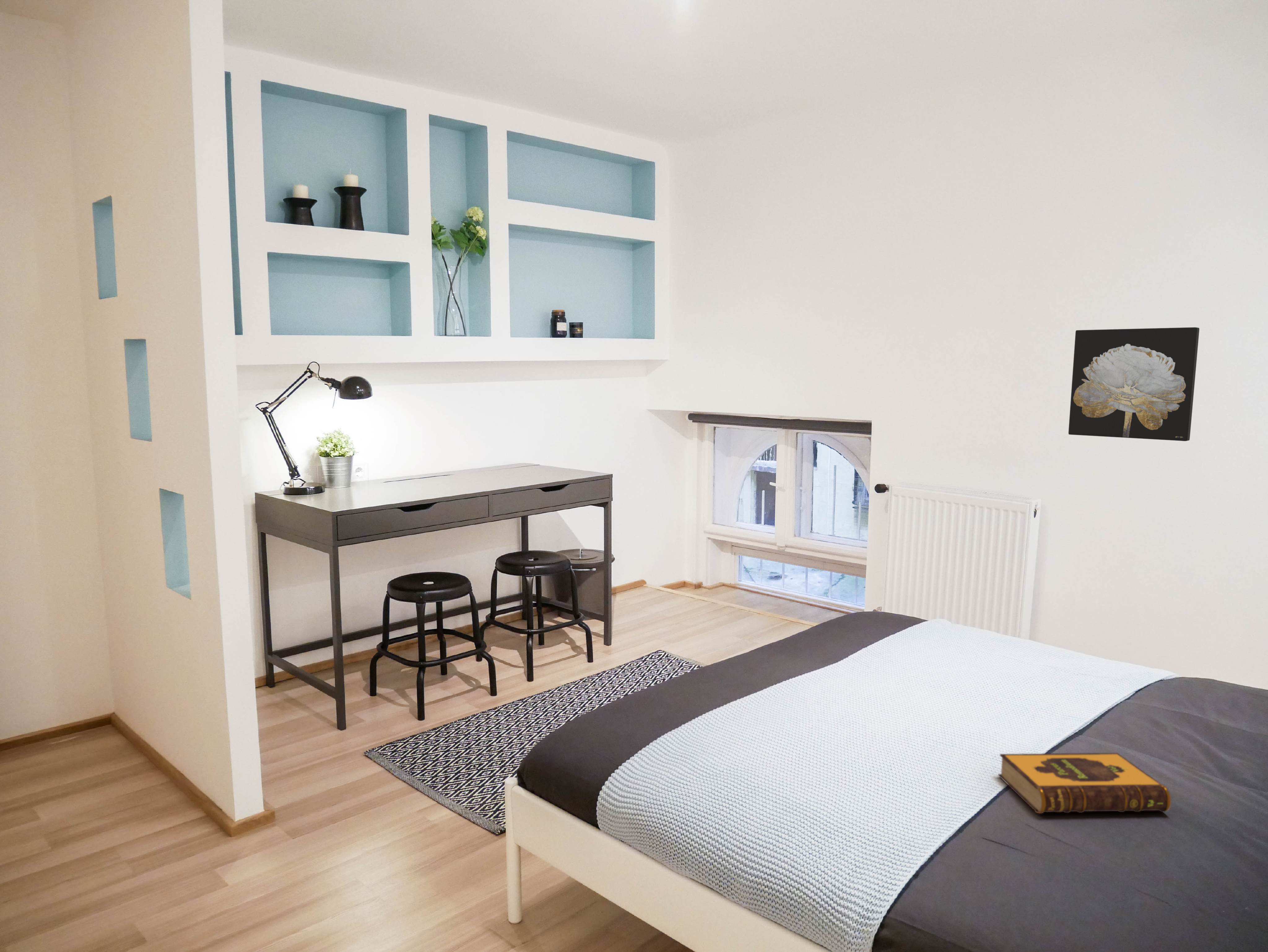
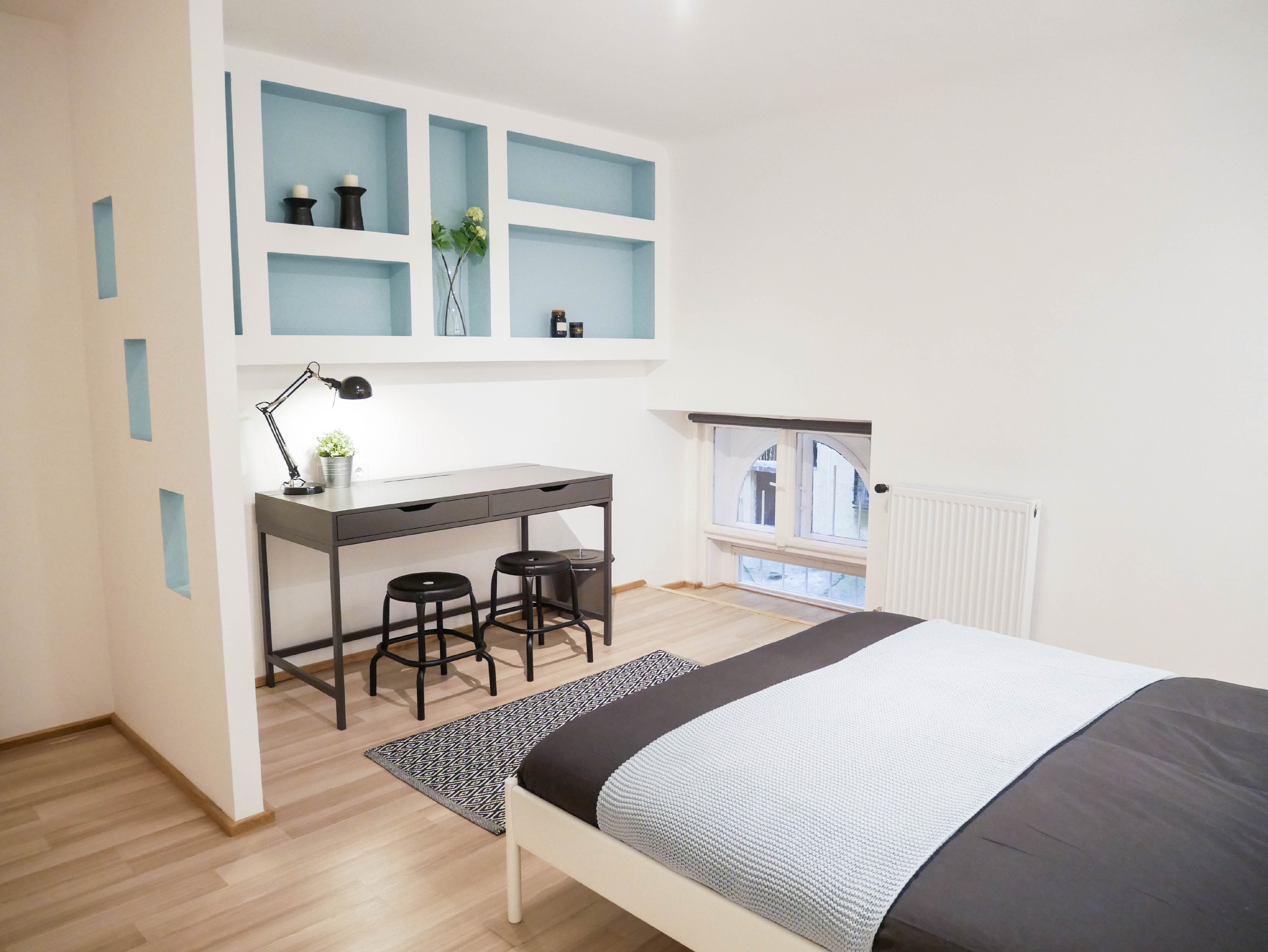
- wall art [1068,327,1200,441]
- hardback book [998,753,1172,814]
